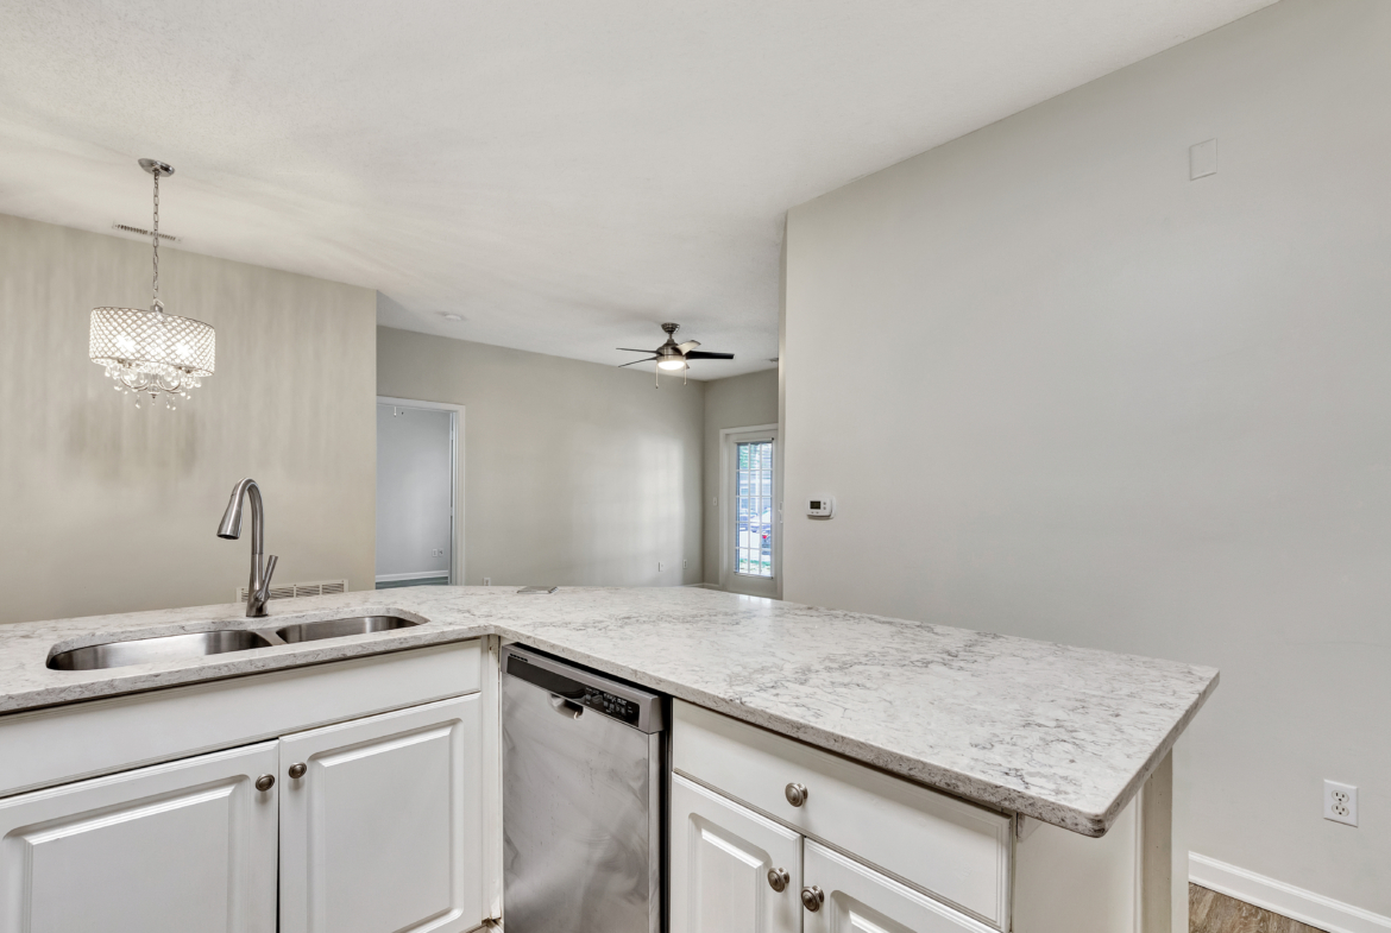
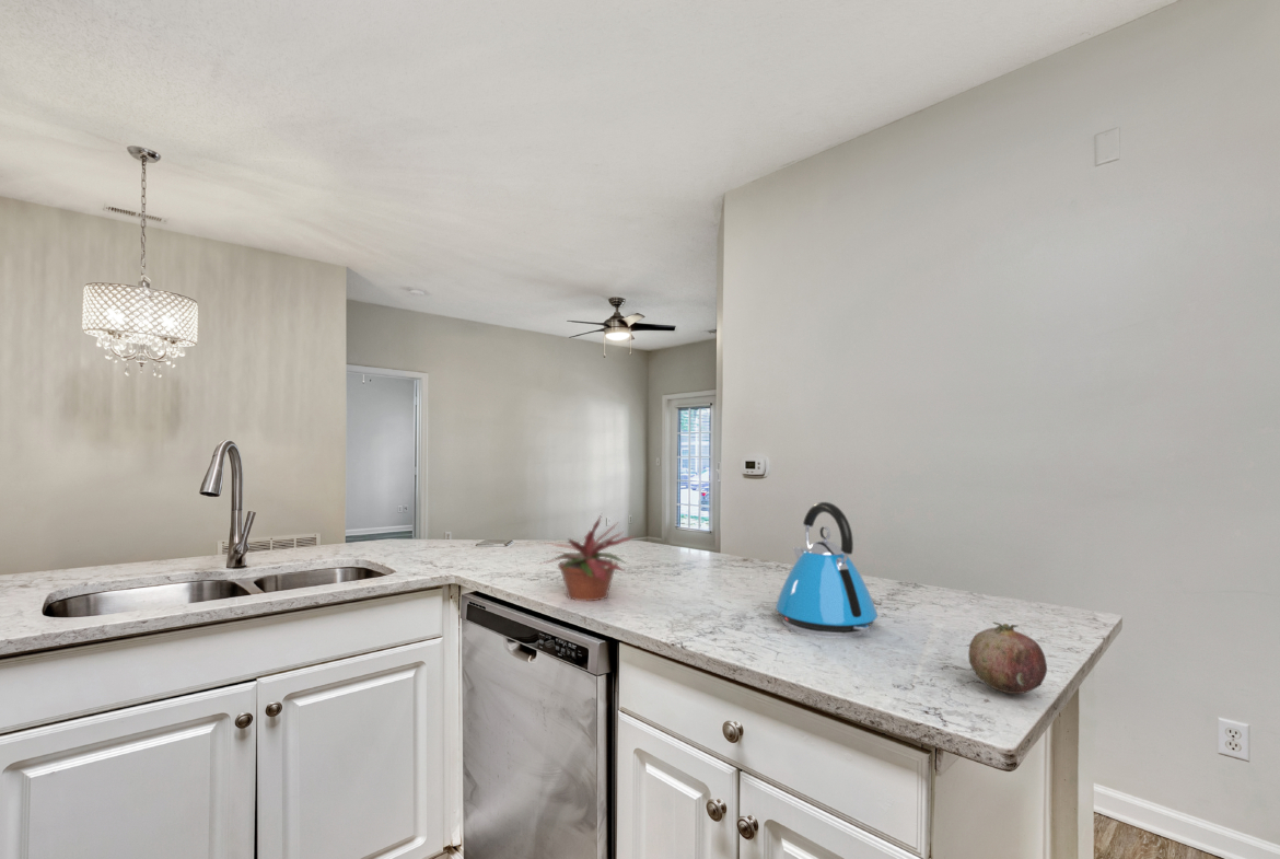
+ potted plant [536,513,638,602]
+ fruit [967,620,1048,695]
+ kettle [775,501,878,638]
